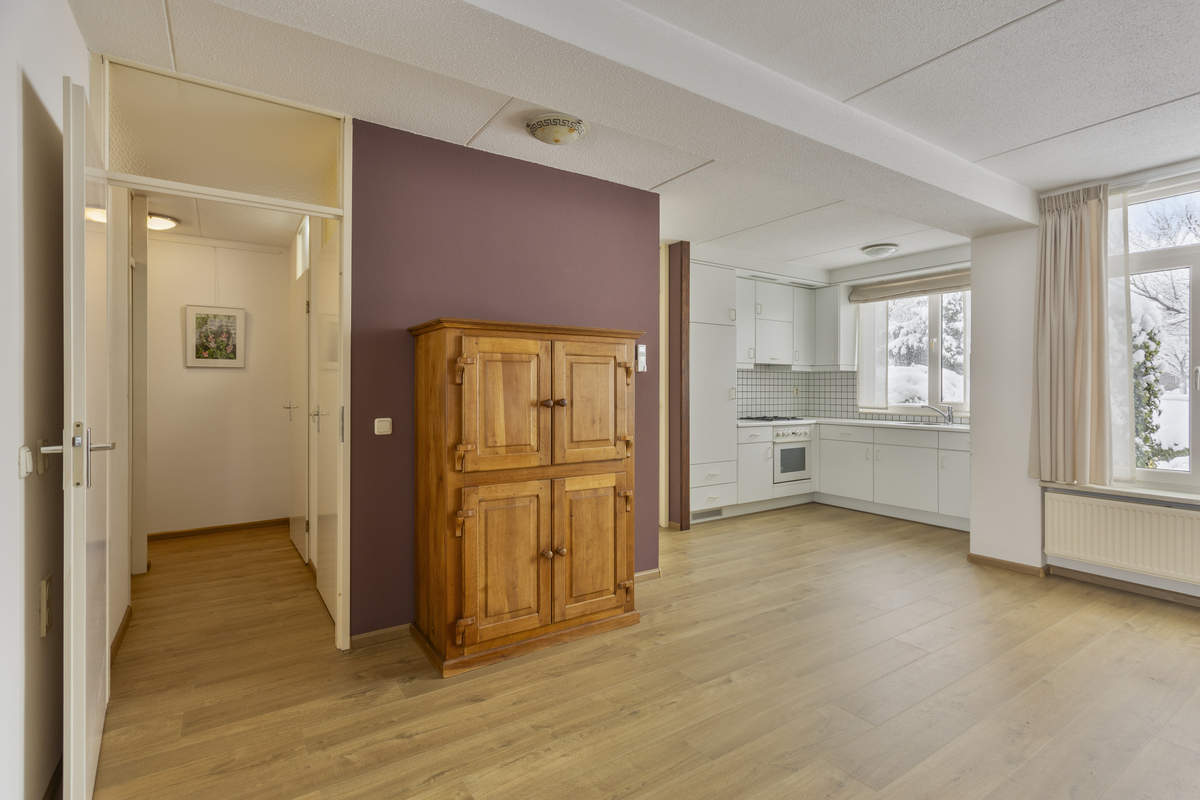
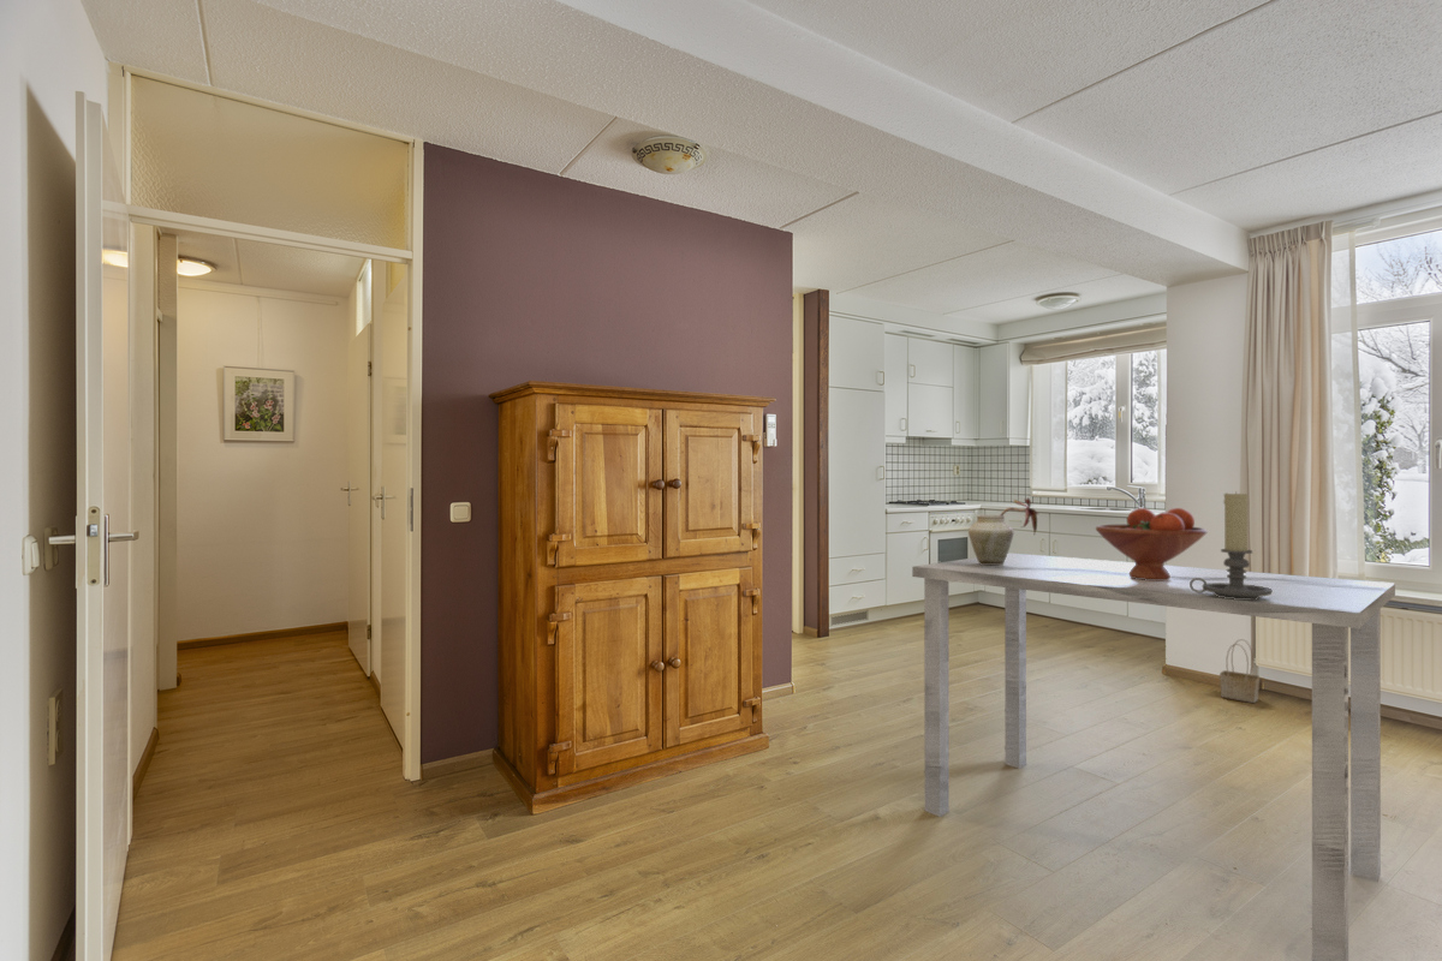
+ dining table [911,551,1396,961]
+ fruit bowl [1095,507,1208,580]
+ vase [967,496,1039,565]
+ candle holder [1190,490,1273,599]
+ basket [1218,638,1261,704]
